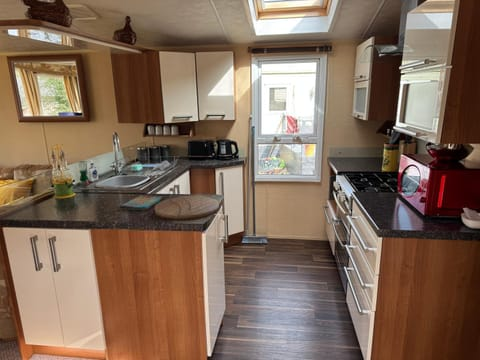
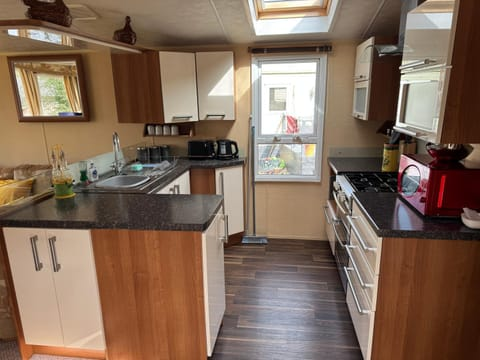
- dish towel [118,194,164,212]
- cutting board [154,195,220,222]
